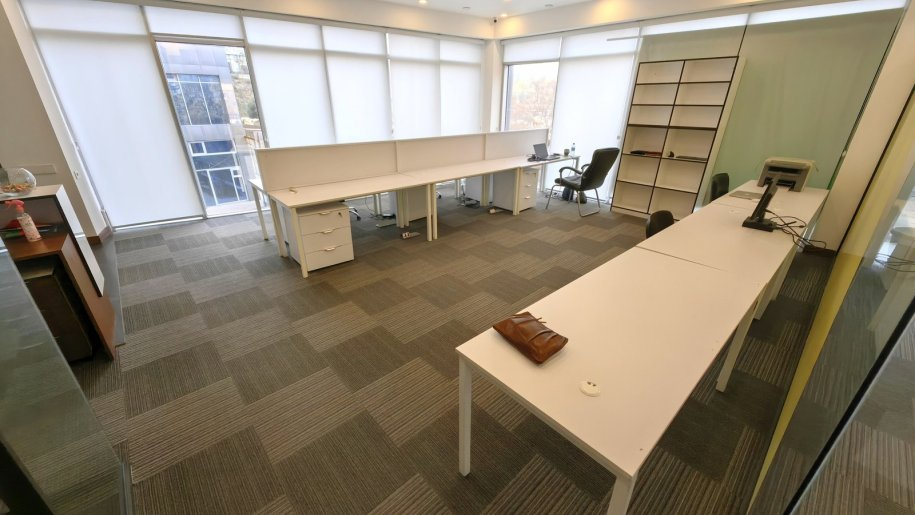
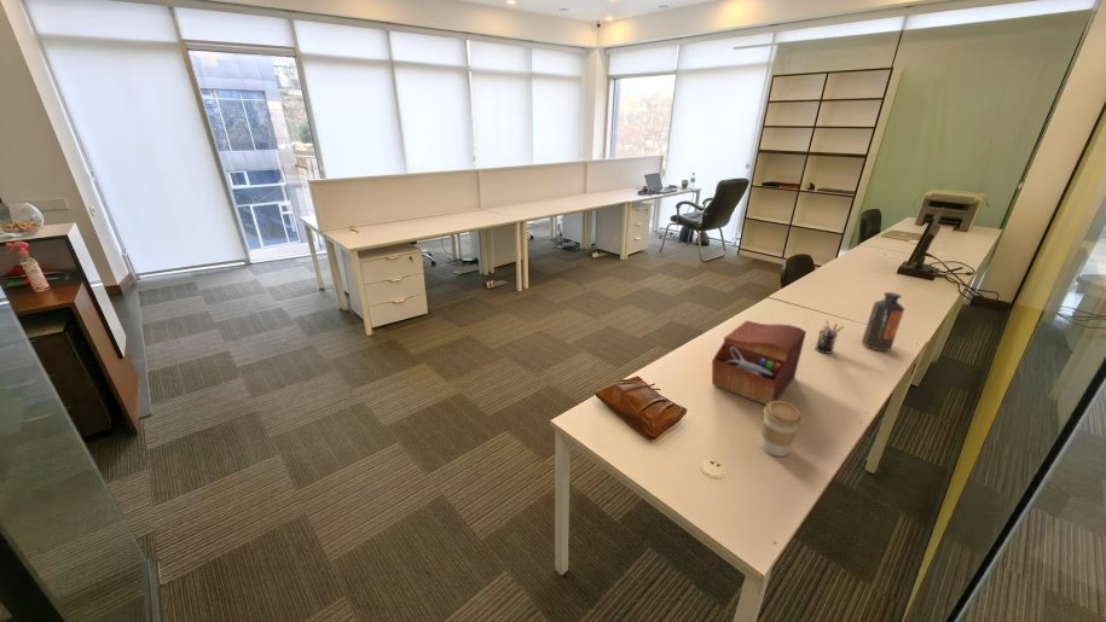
+ sewing box [711,320,807,406]
+ pen holder [813,319,844,355]
+ bottle [861,291,905,351]
+ coffee cup [759,400,804,458]
